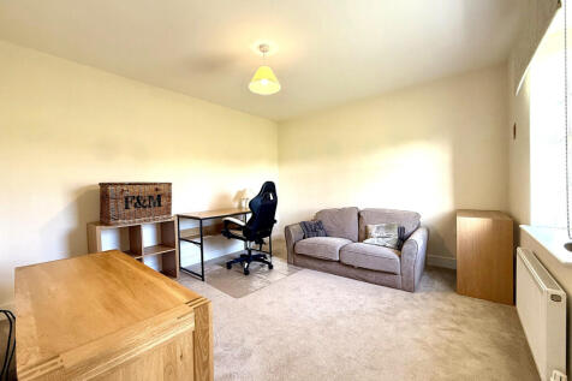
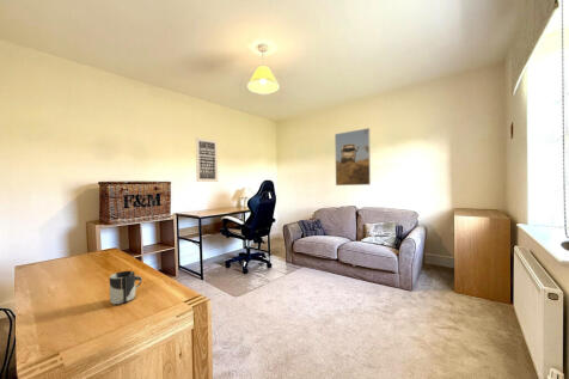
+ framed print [334,127,372,187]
+ wall art [195,136,219,183]
+ cup [109,270,143,306]
